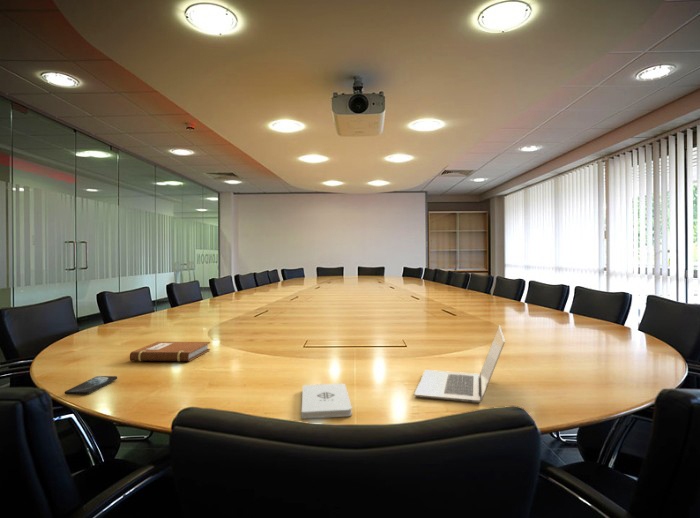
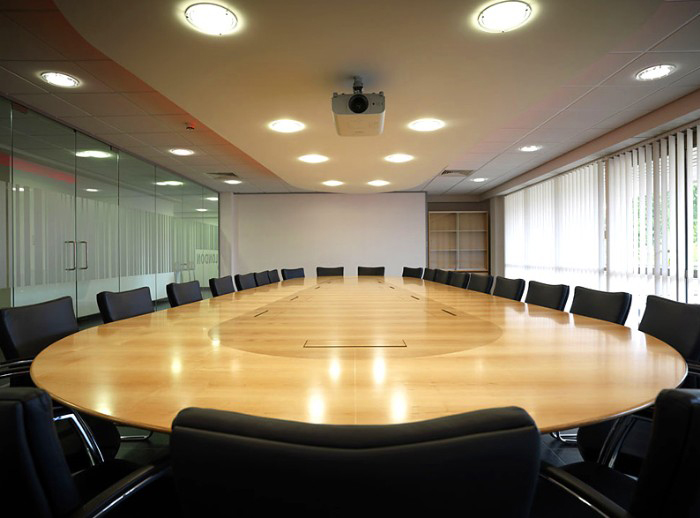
- notebook [129,341,211,362]
- smartphone [64,375,118,396]
- laptop [413,325,506,404]
- notepad [301,383,353,420]
